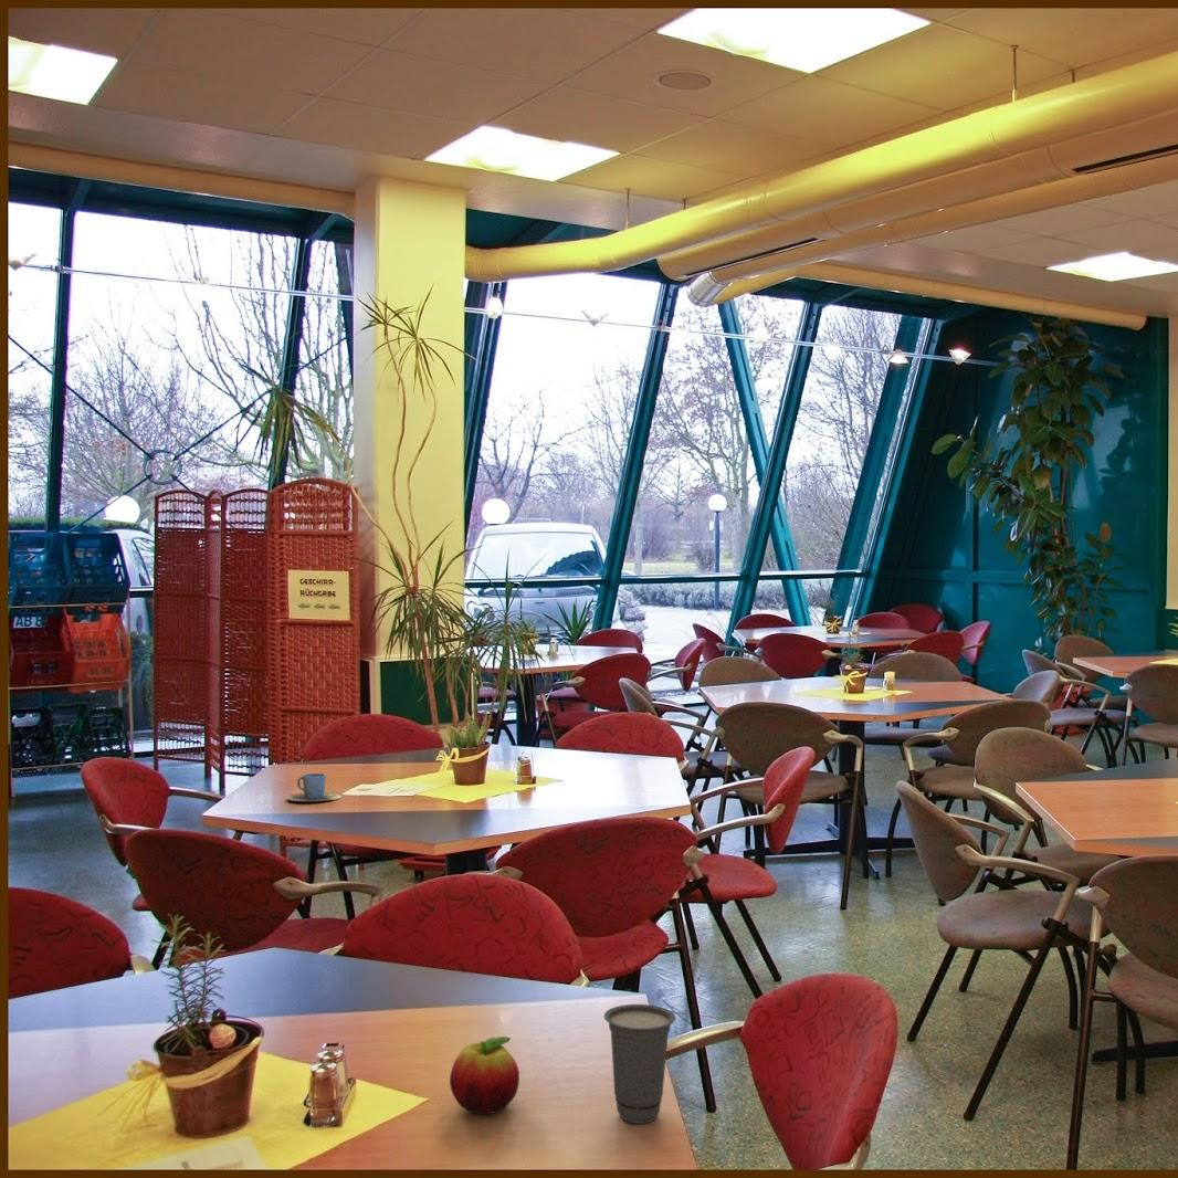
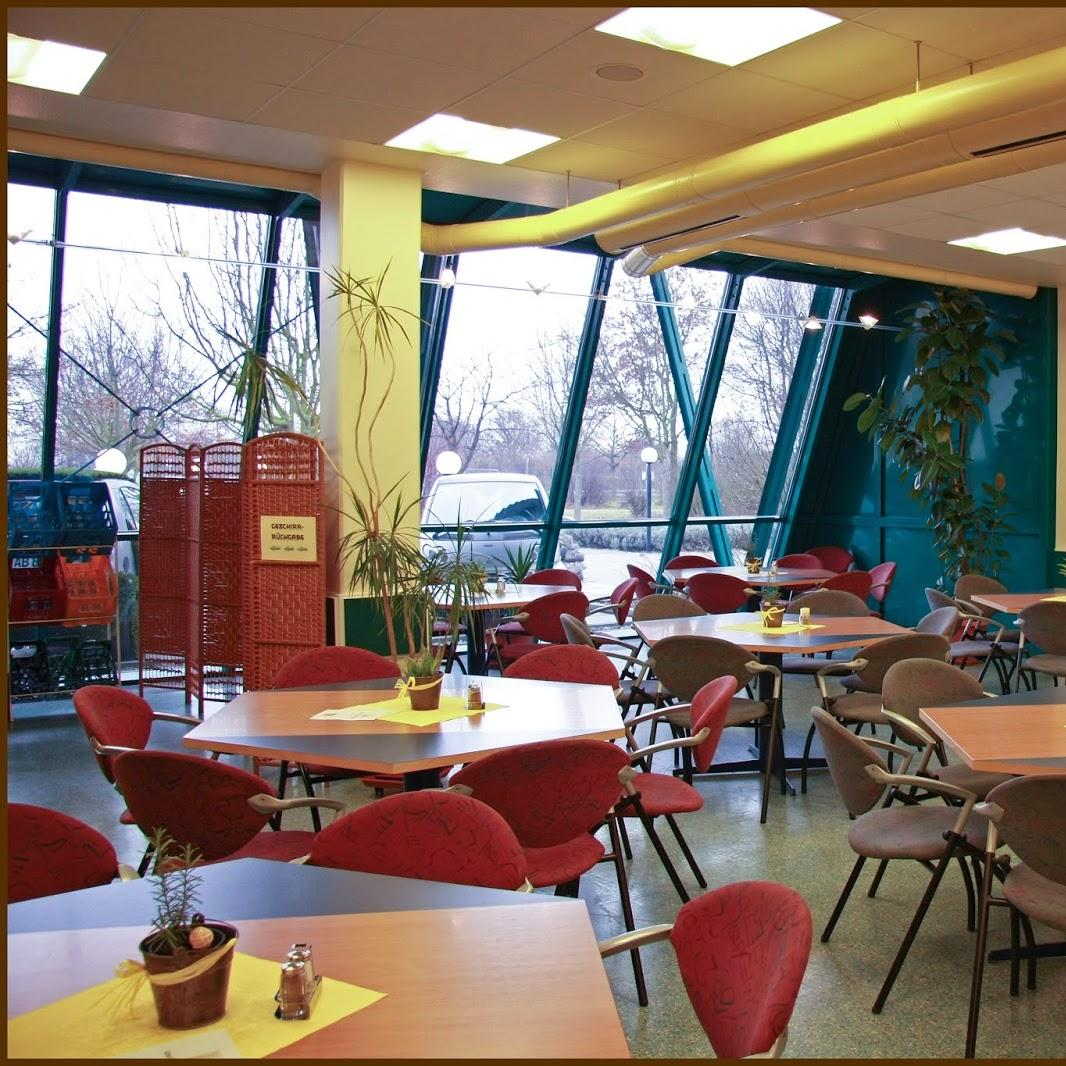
- fruit [449,1035,520,1115]
- cup [603,1003,676,1125]
- cup [286,772,343,802]
